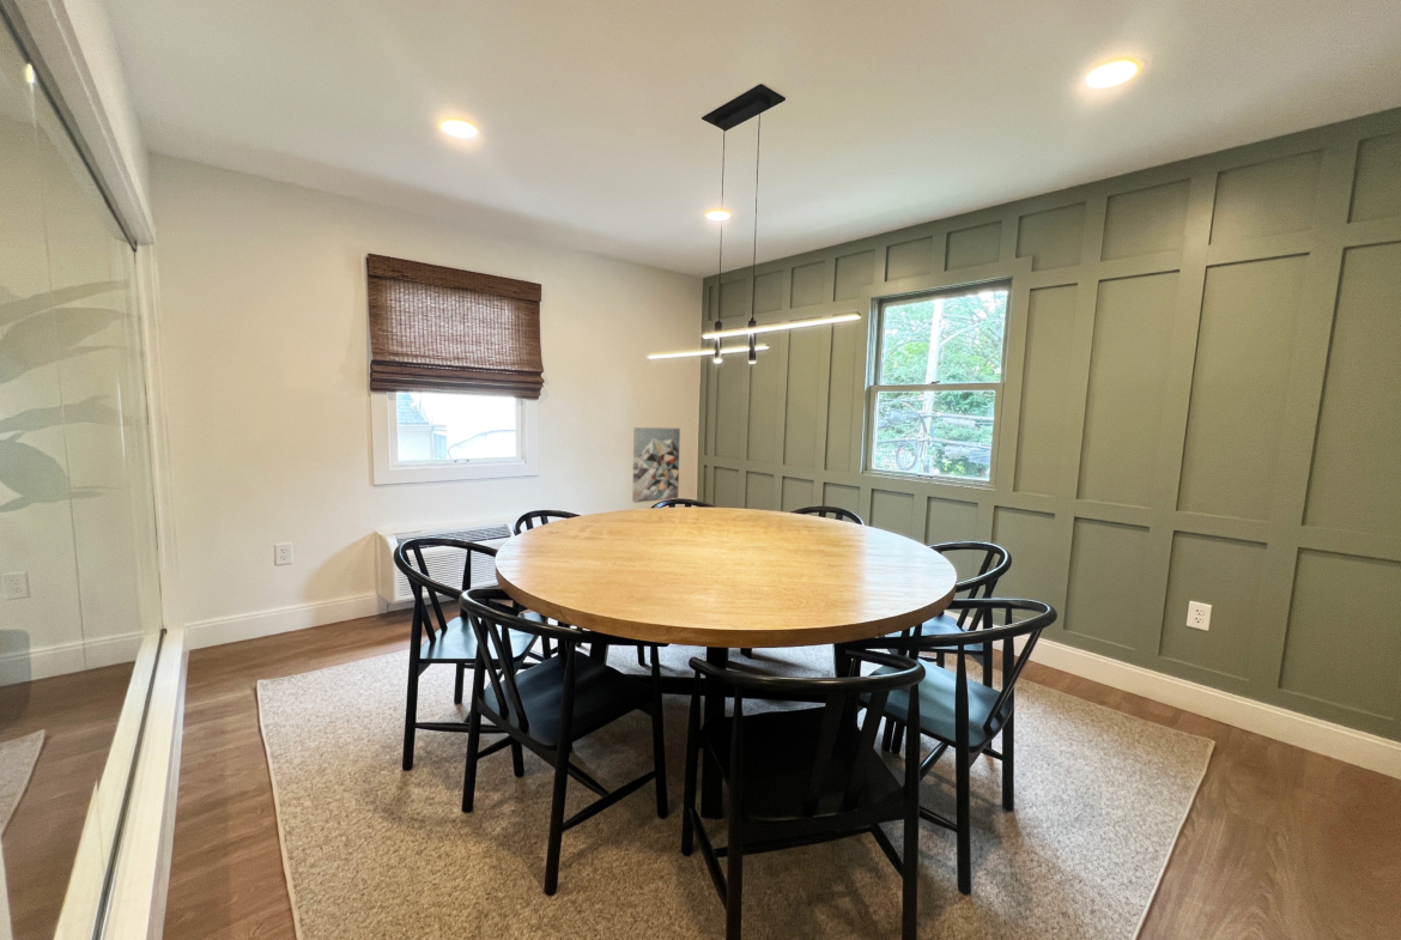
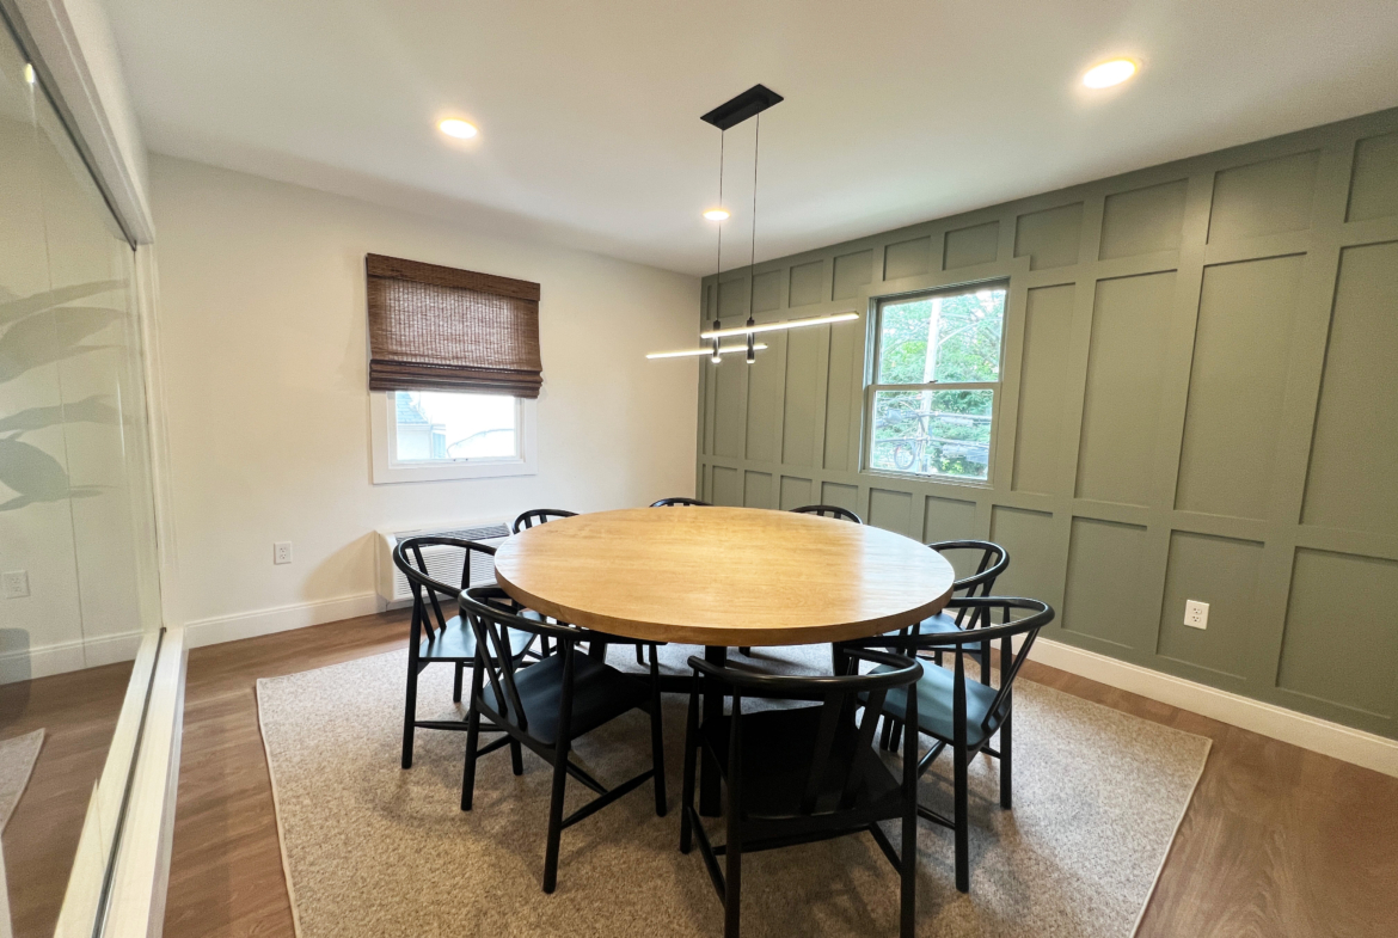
- wall art [631,426,681,503]
